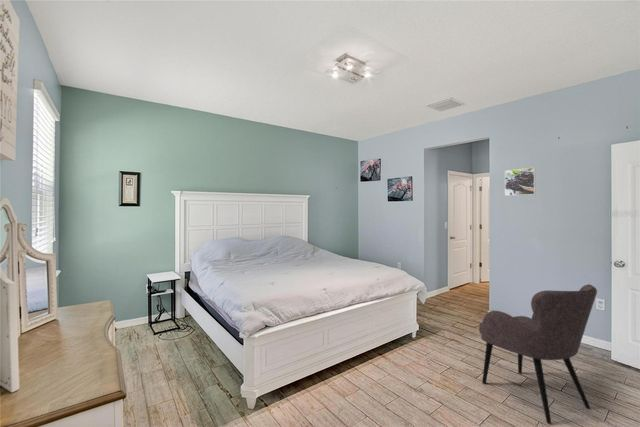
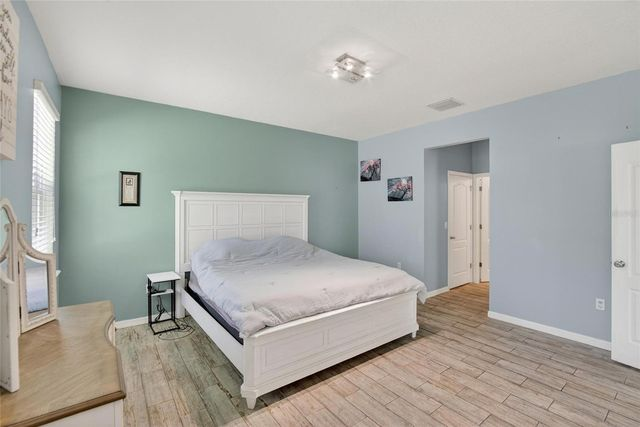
- armchair [478,283,598,425]
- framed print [504,167,536,197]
